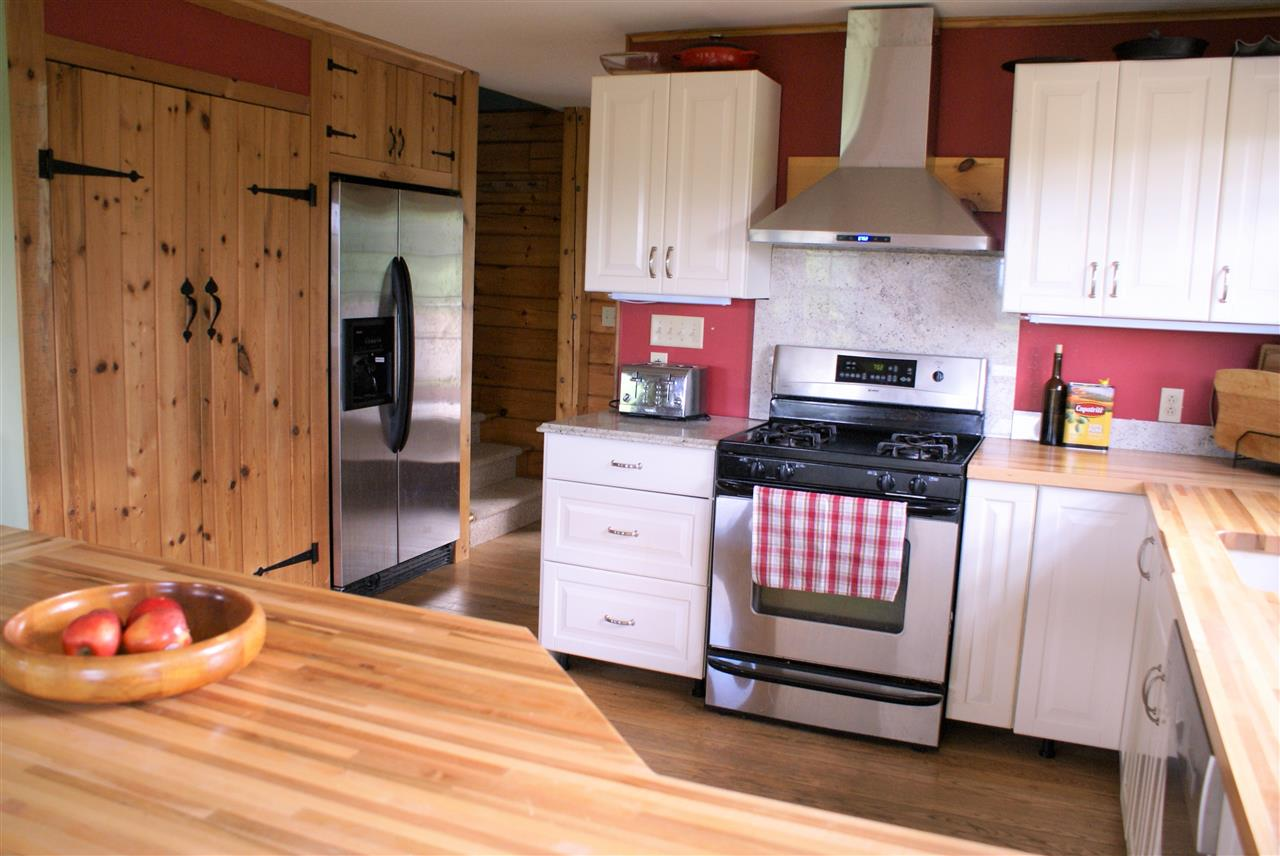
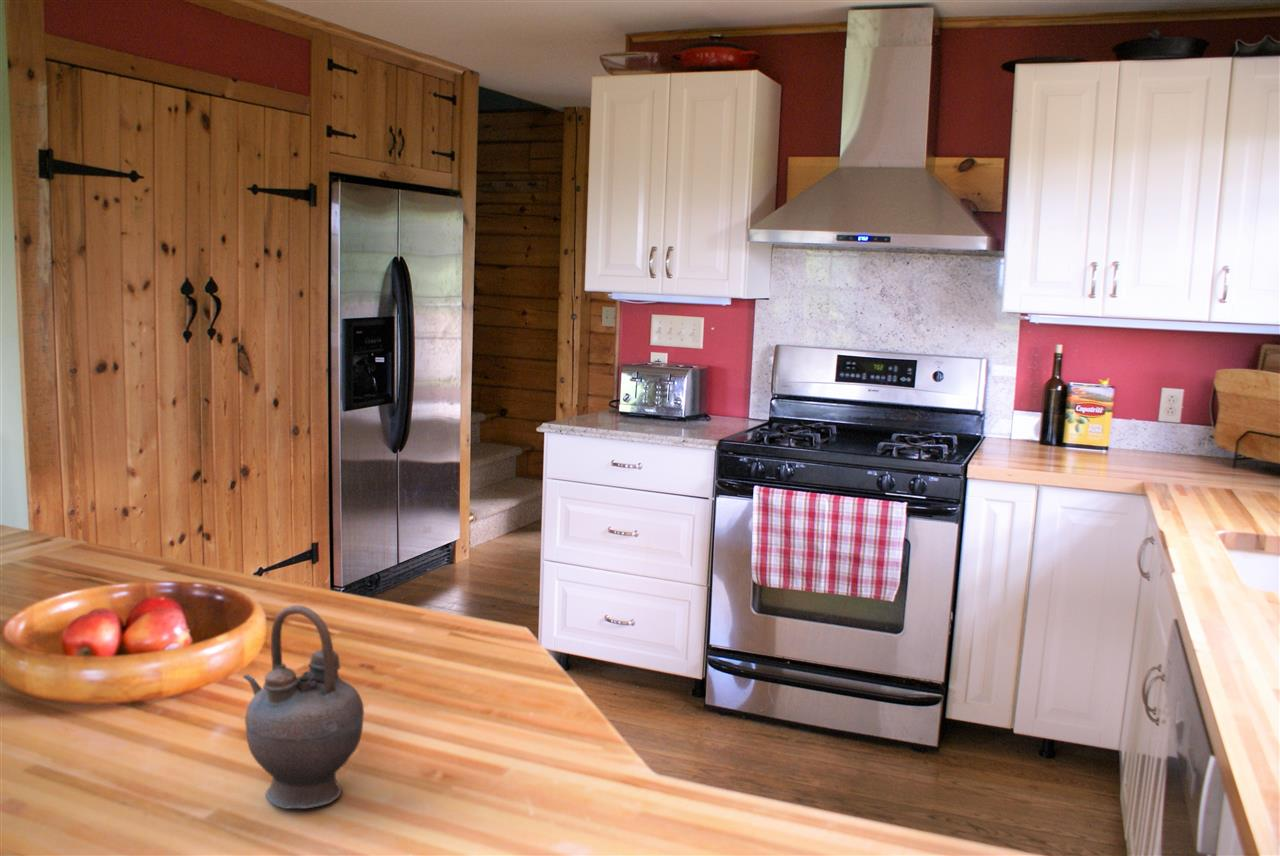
+ teapot [242,604,365,810]
